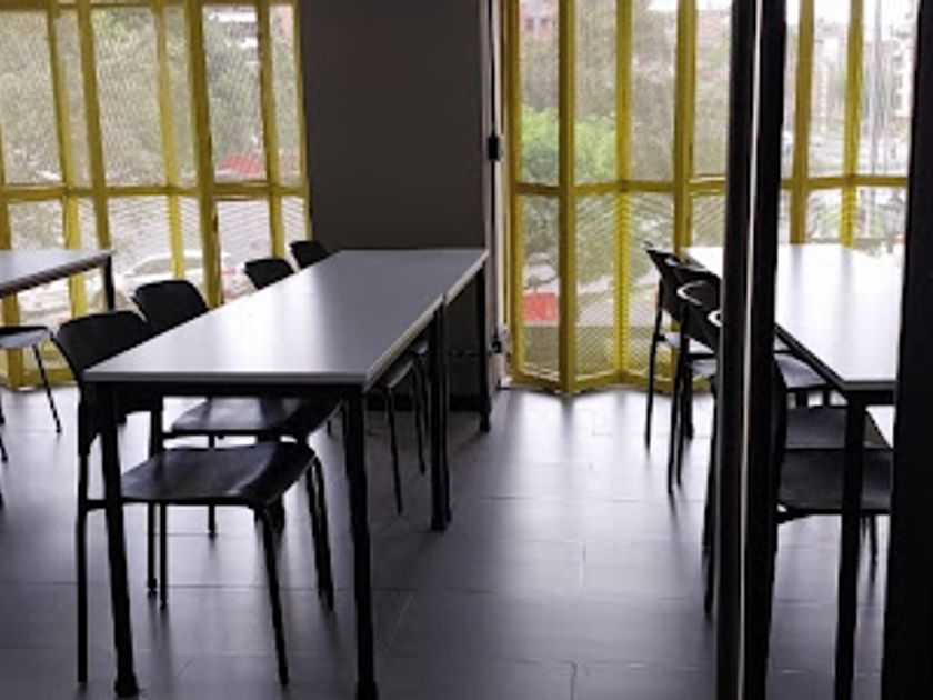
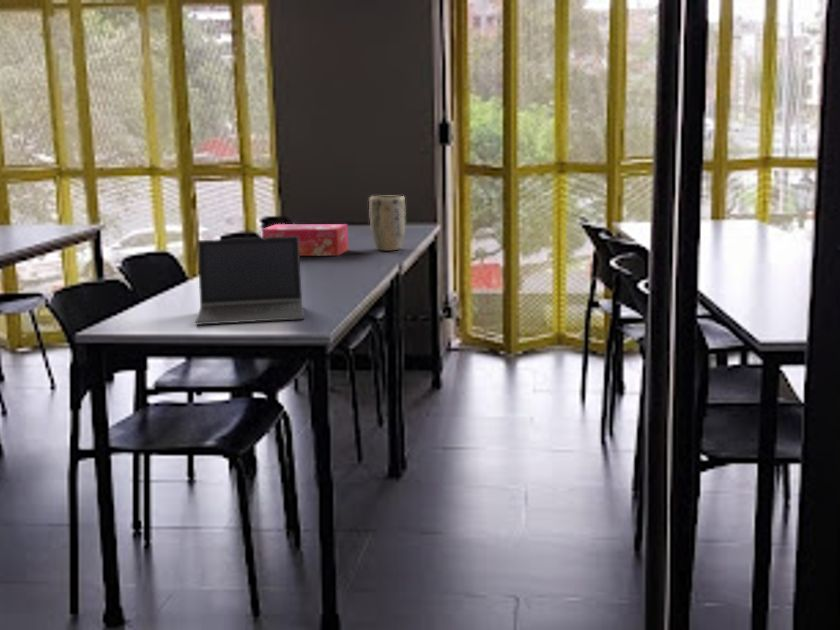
+ tissue box [261,223,349,257]
+ plant pot [368,195,406,252]
+ laptop computer [195,236,305,326]
